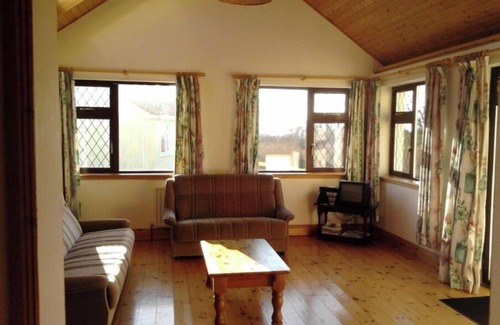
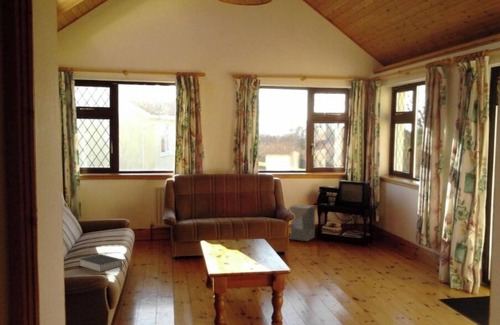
+ book [78,253,123,273]
+ storage bin [288,204,316,242]
